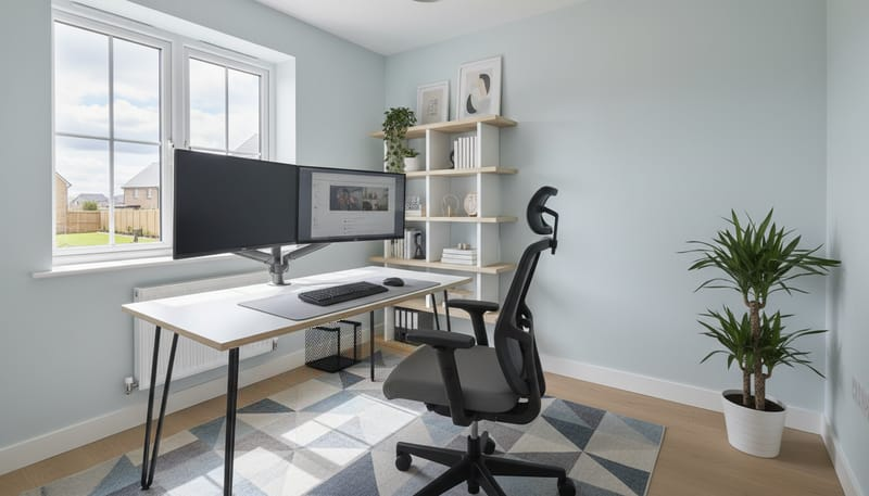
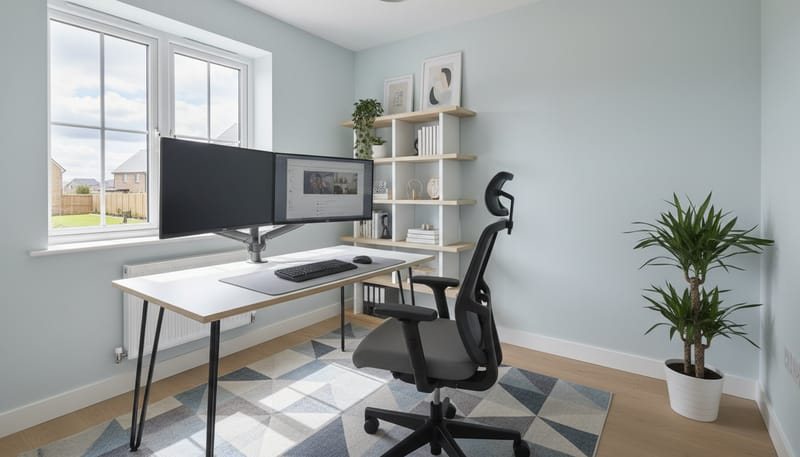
- wastebasket [304,319,363,373]
